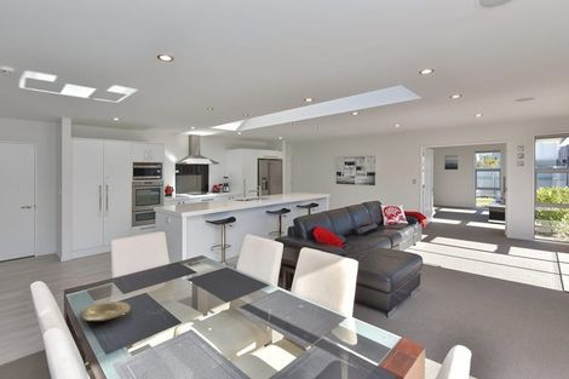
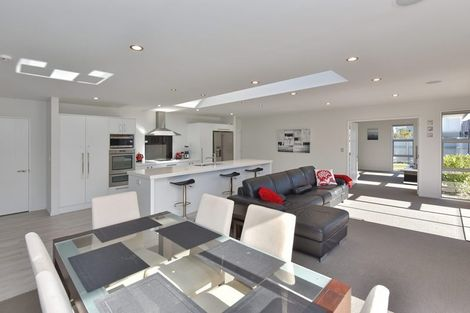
- plate [79,300,132,322]
